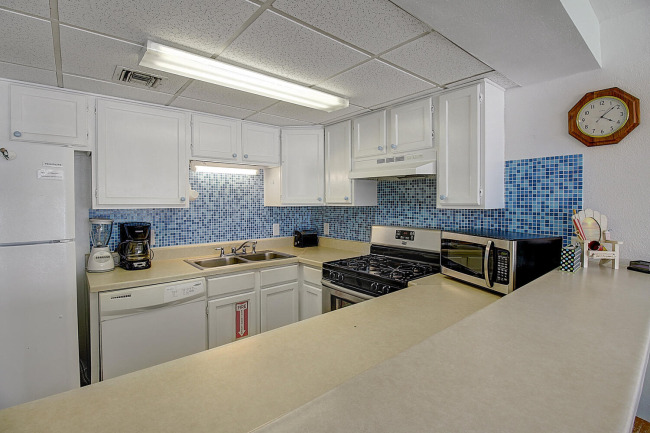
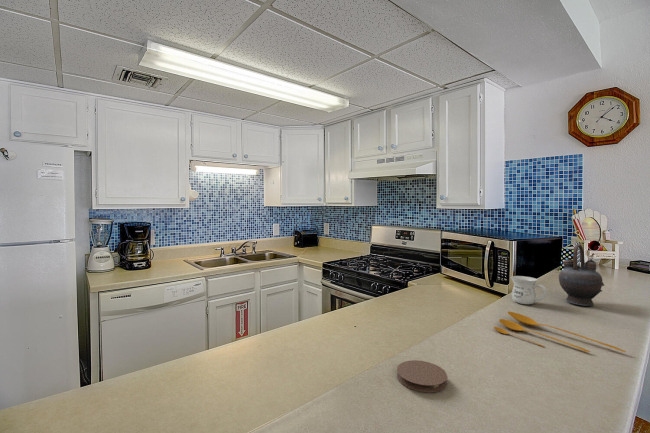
+ spoon [493,311,627,353]
+ teapot [558,243,605,307]
+ coaster [396,359,448,393]
+ mug [510,275,548,305]
